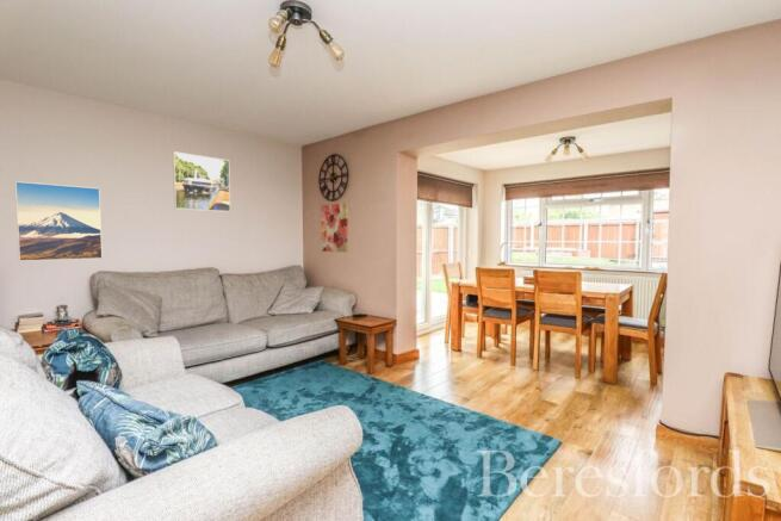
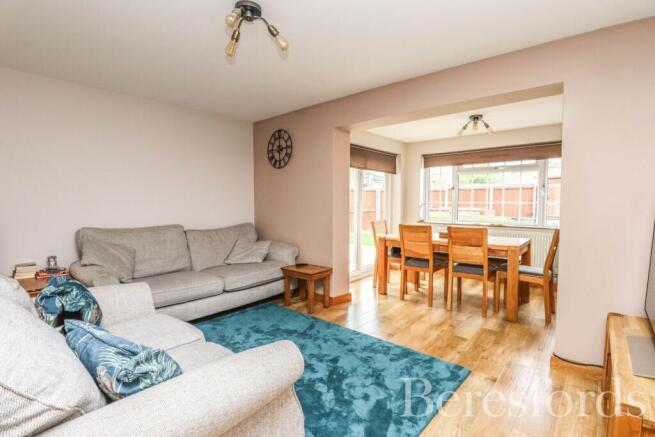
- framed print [172,150,231,213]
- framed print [14,180,104,262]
- wall art [320,201,349,253]
